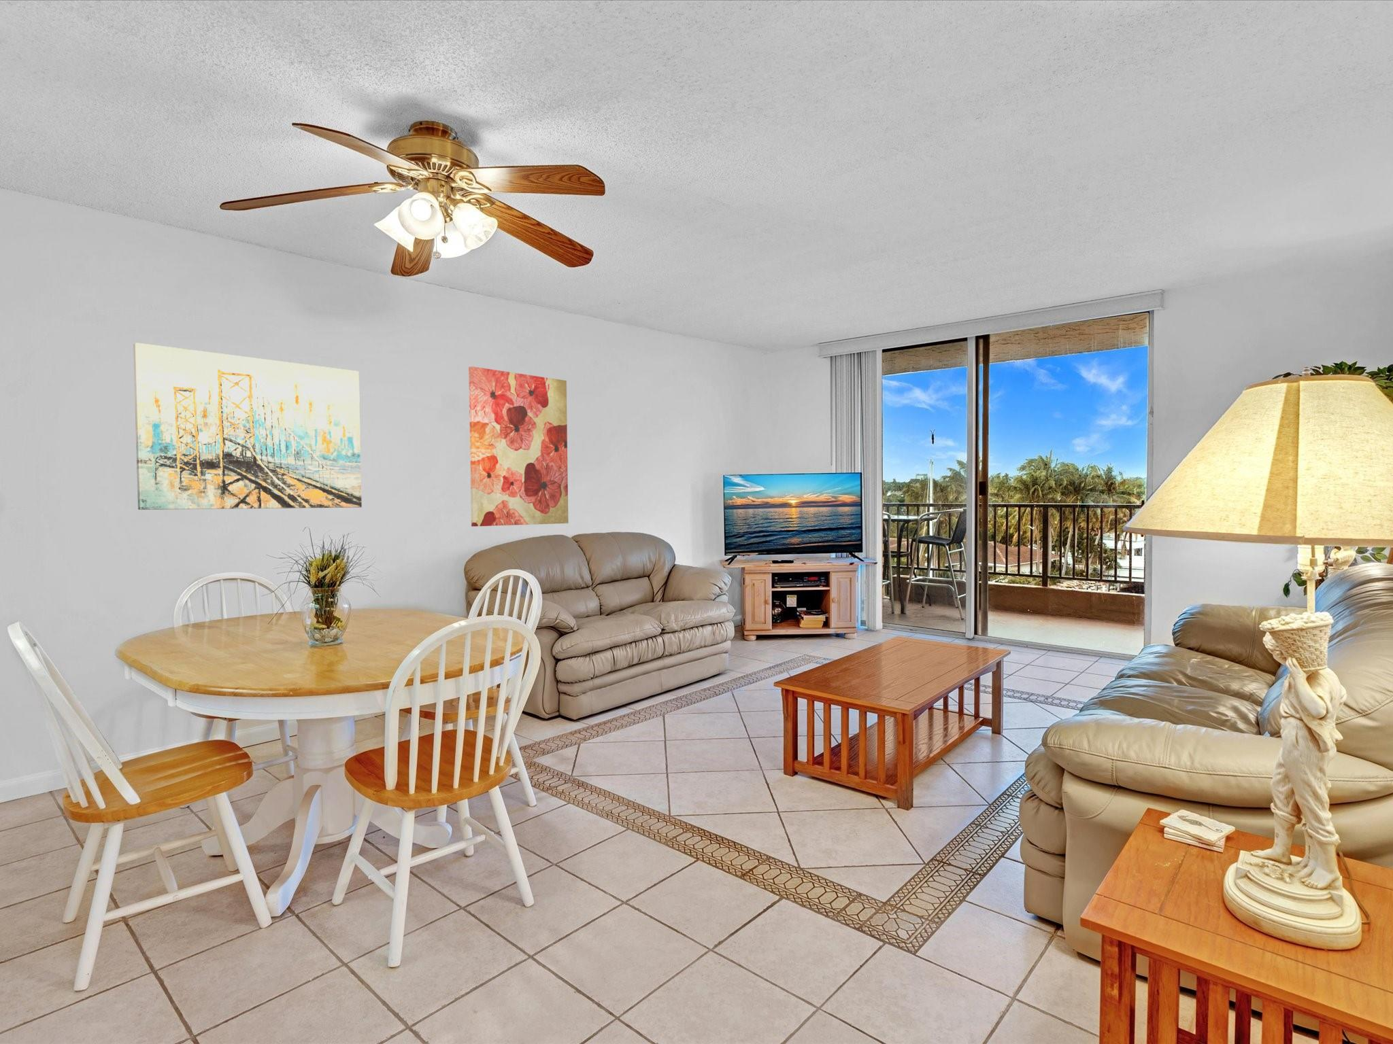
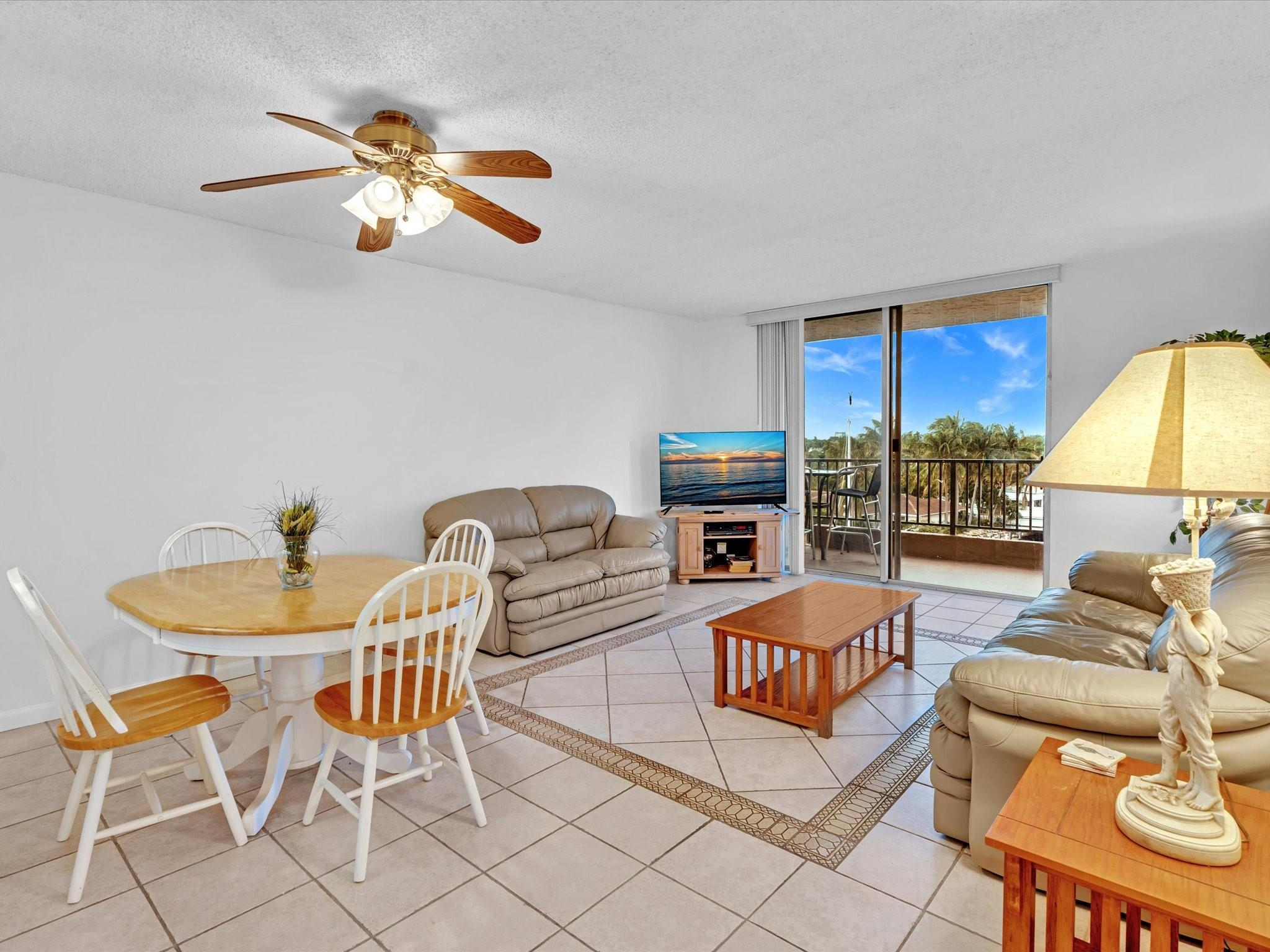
- wall art [133,342,363,510]
- wall art [468,365,569,527]
